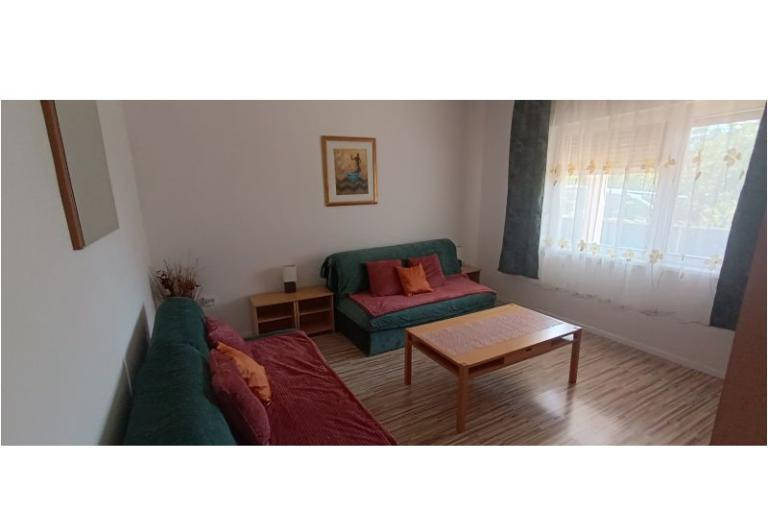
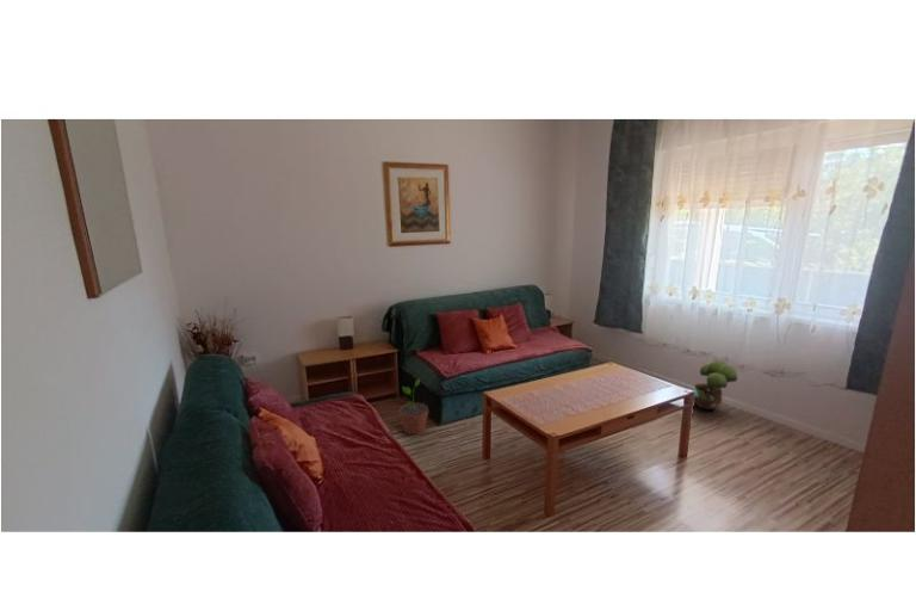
+ decorative tree [692,358,738,411]
+ potted plant [398,377,429,436]
